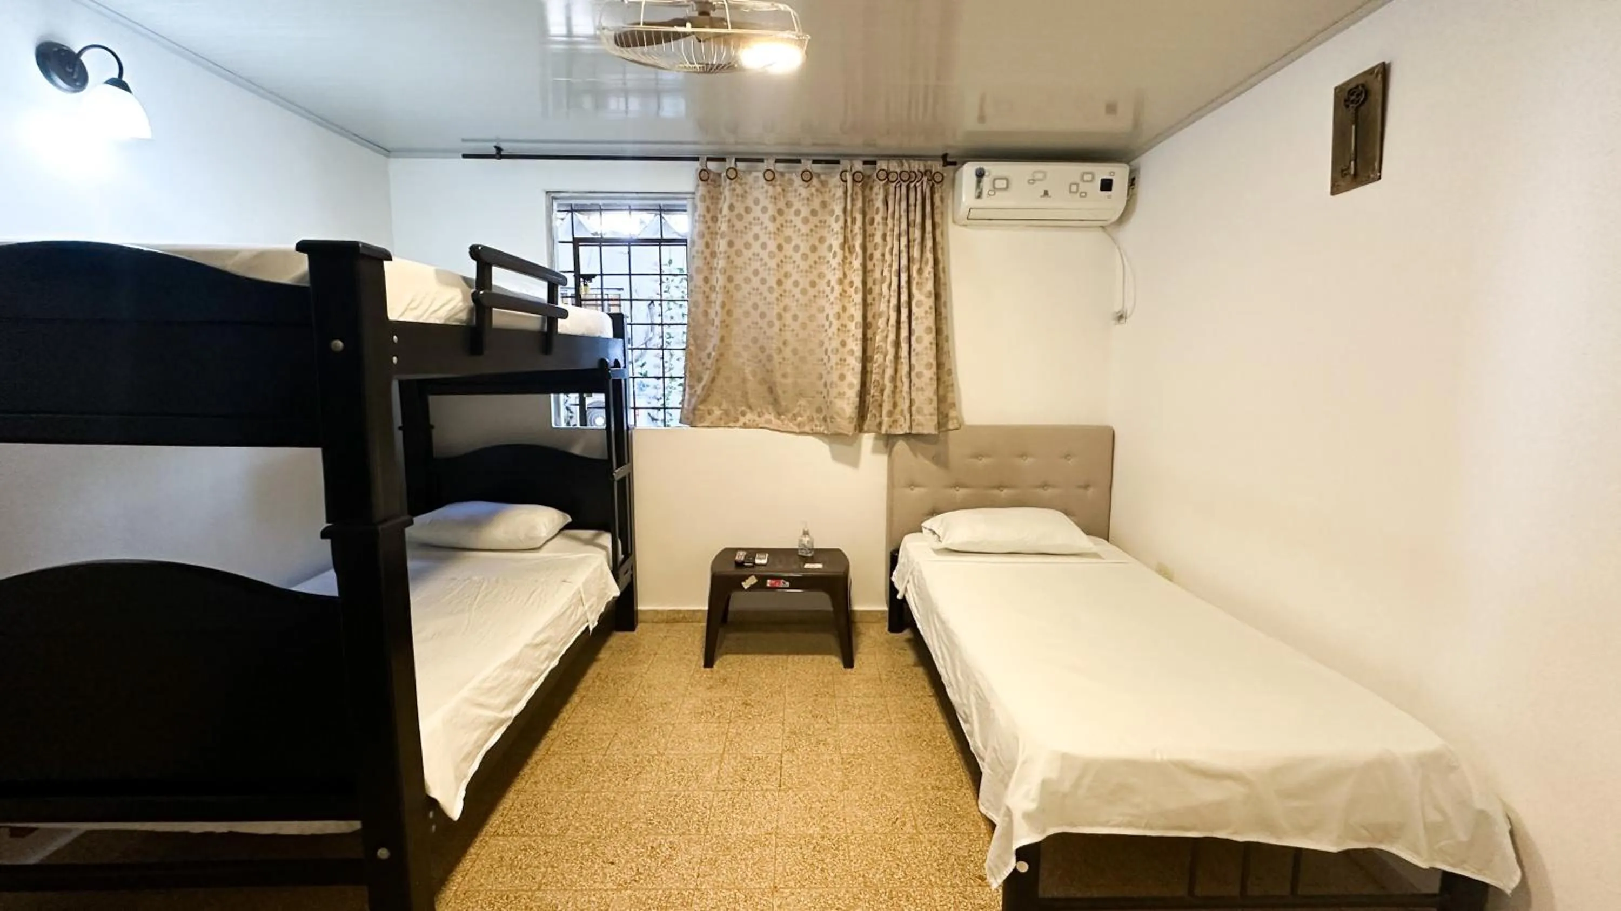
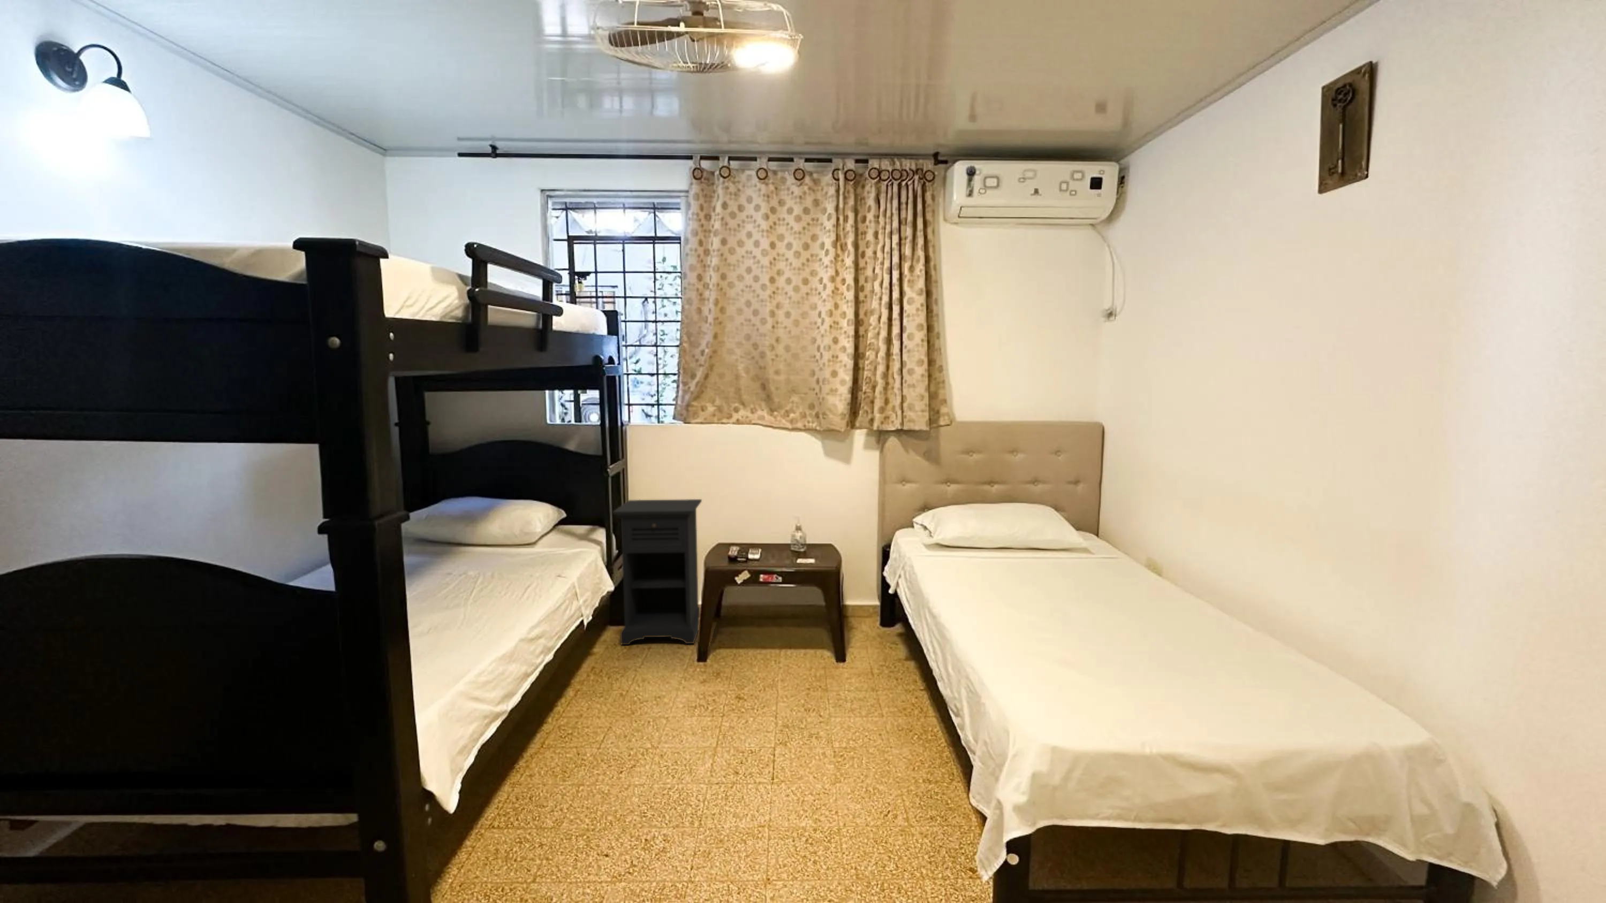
+ nightstand [612,498,703,645]
